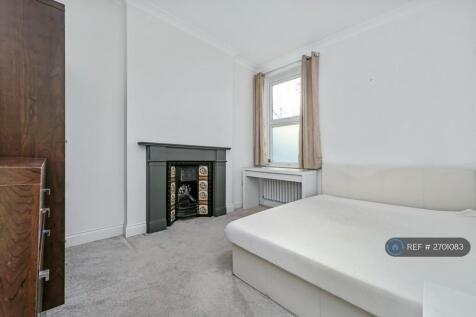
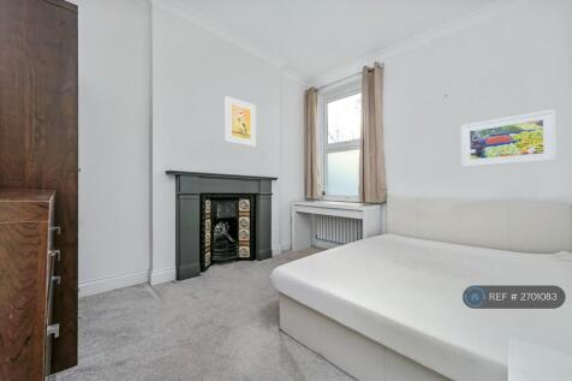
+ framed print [225,95,257,147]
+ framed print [460,108,558,168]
